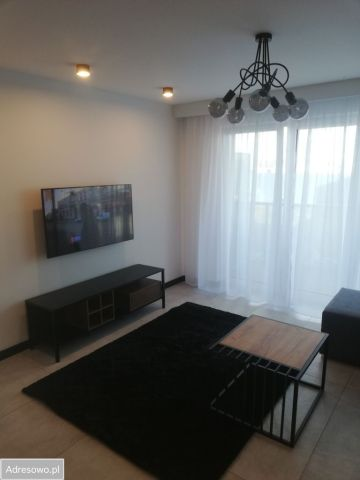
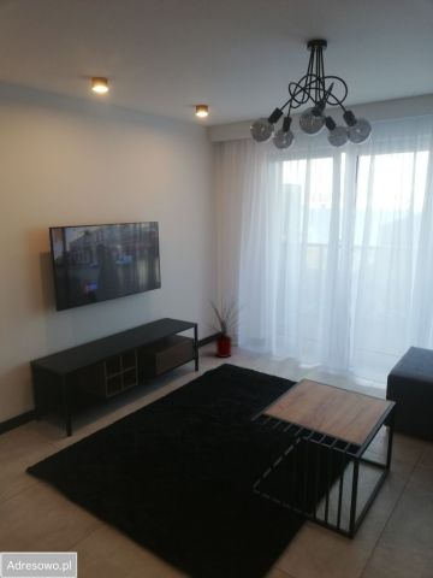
+ house plant [202,294,247,359]
